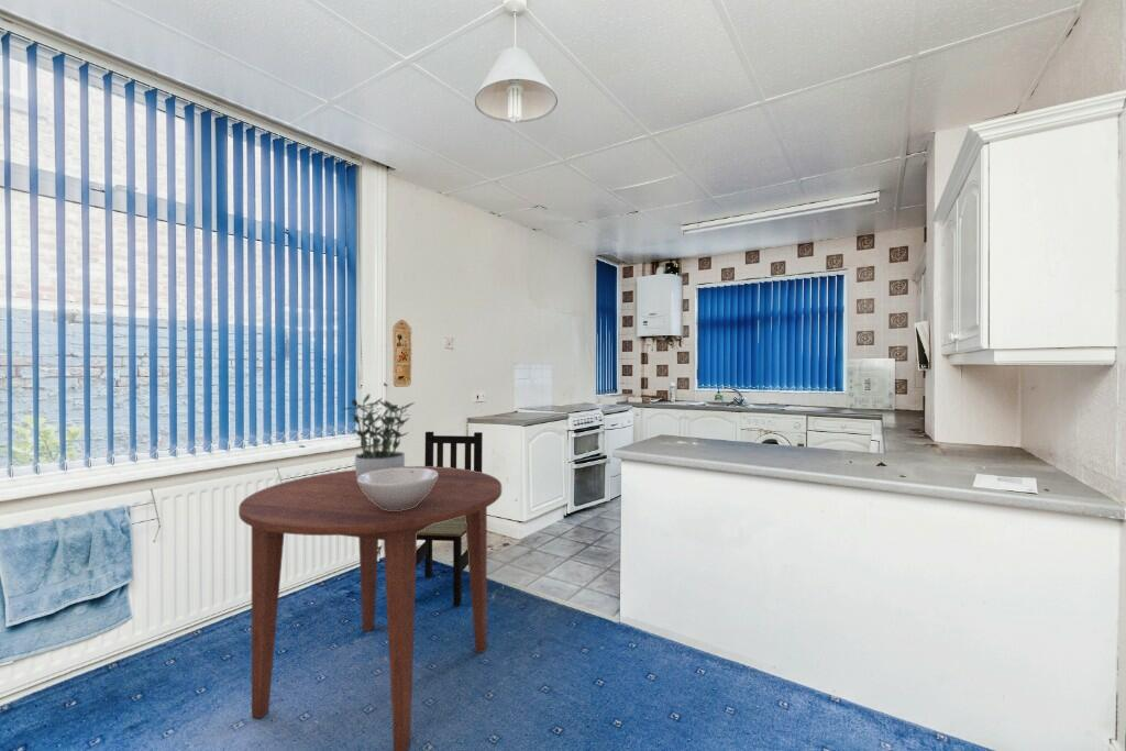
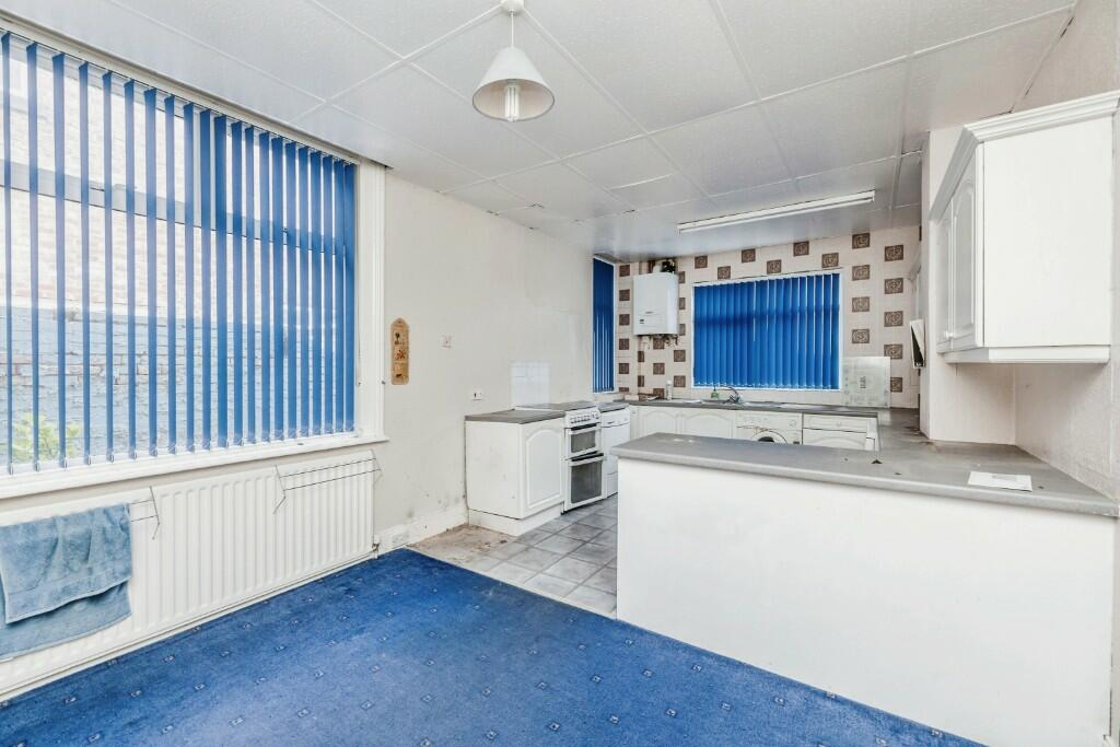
- dining chair [416,431,484,607]
- bowl [357,467,438,510]
- dining table [238,465,503,751]
- potted plant [341,393,416,478]
